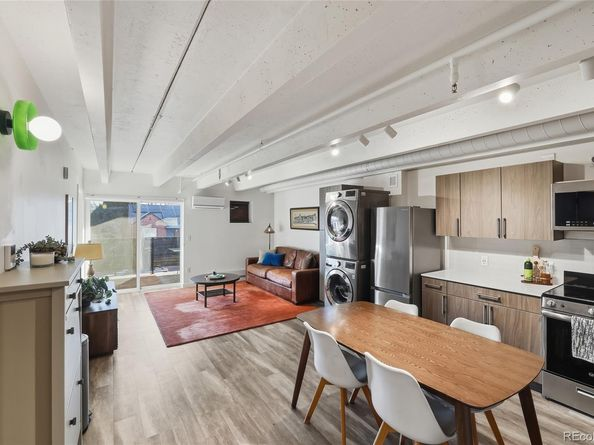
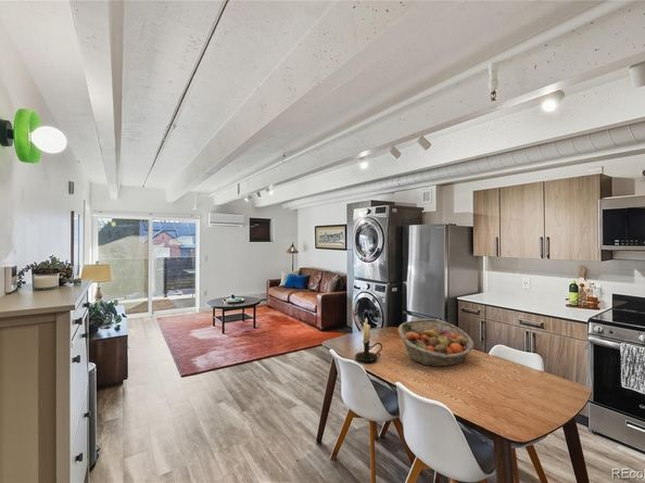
+ fruit basket [397,318,476,368]
+ candle holder [354,317,383,364]
